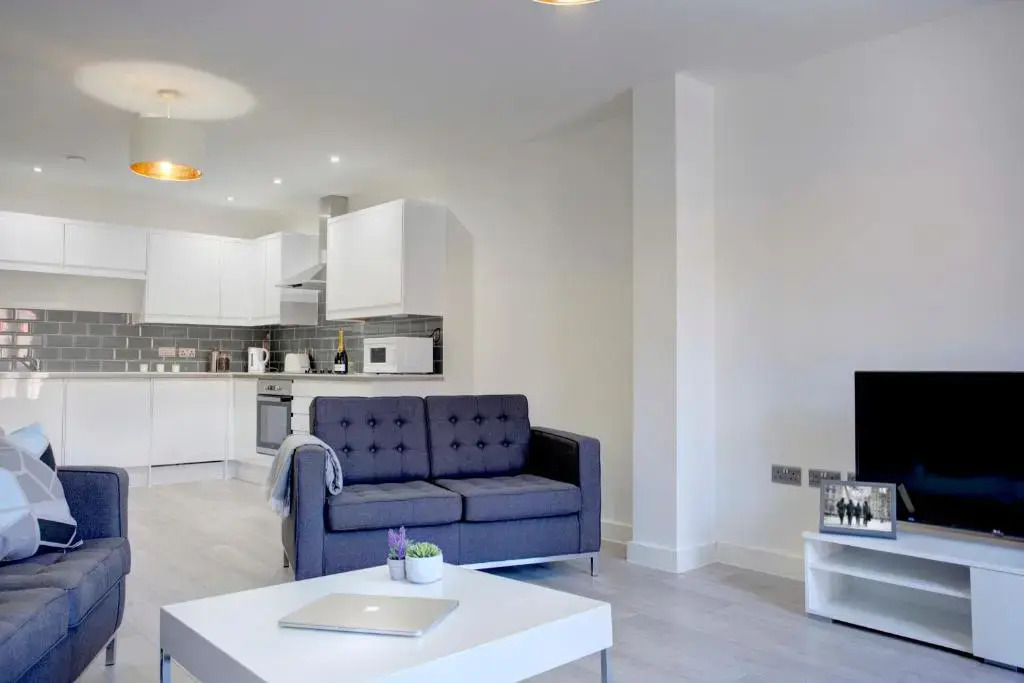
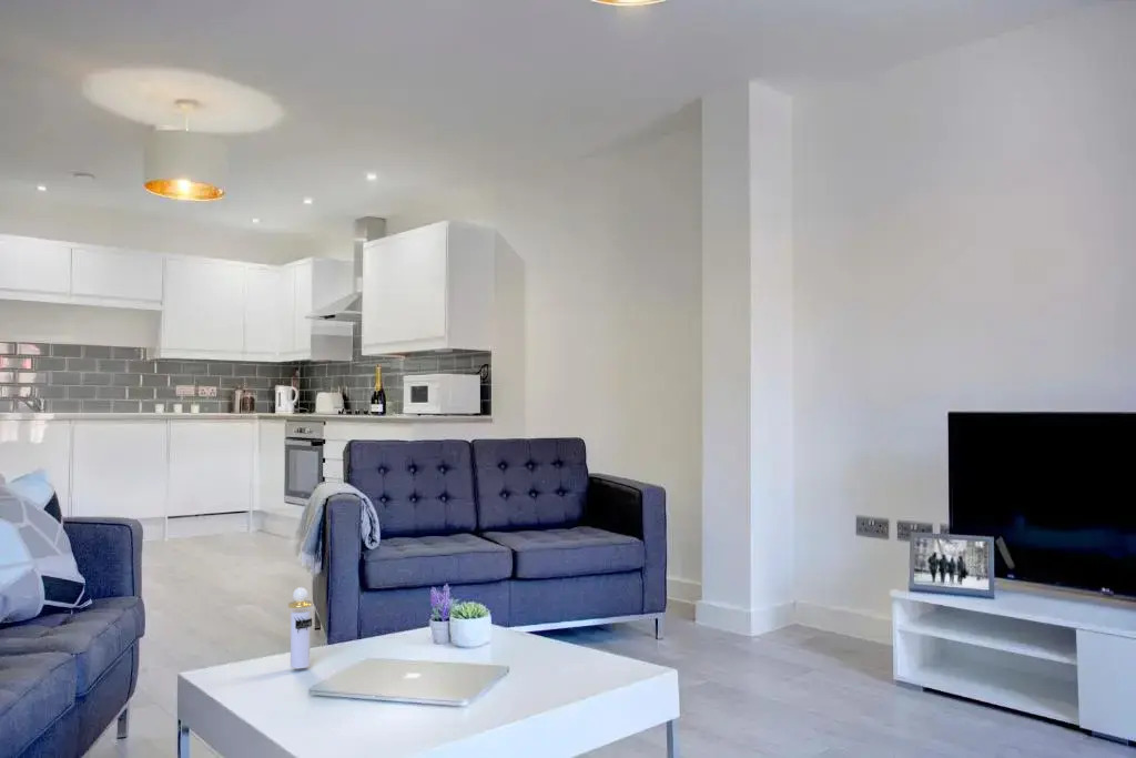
+ perfume bottle [287,586,314,669]
